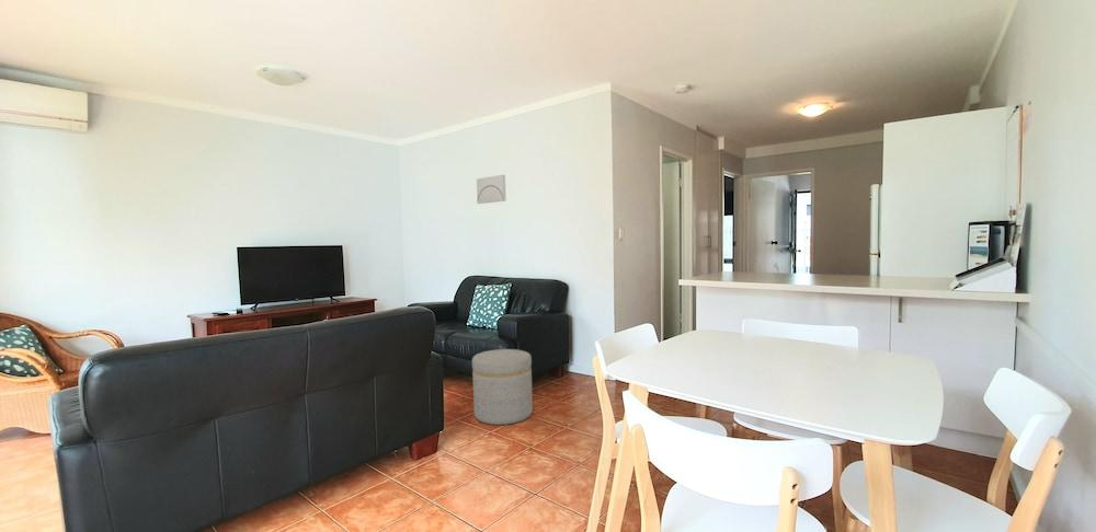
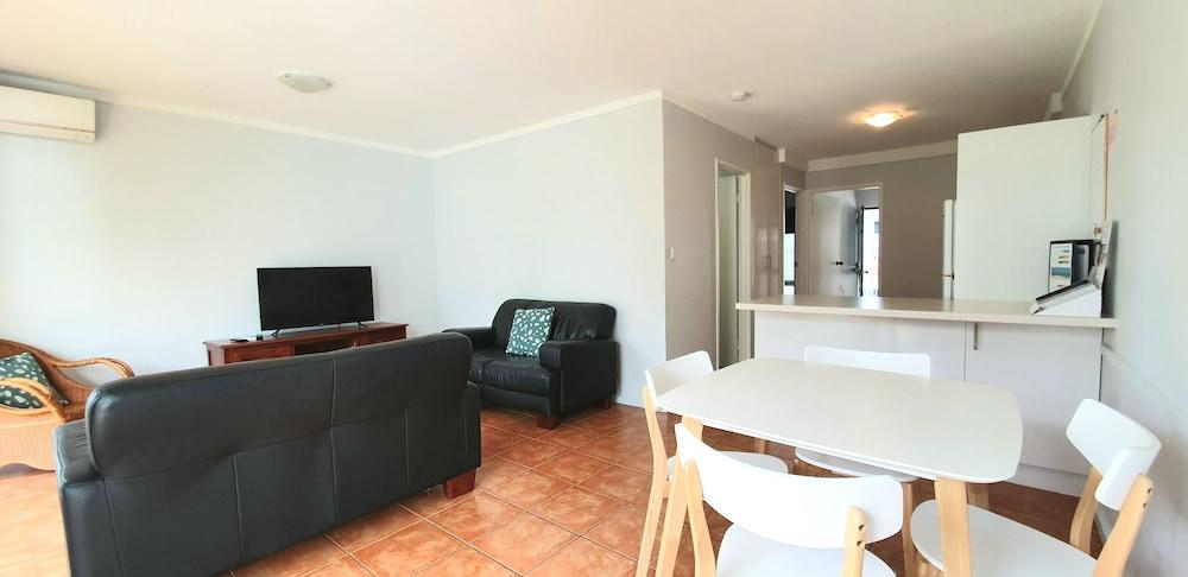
- ottoman [471,348,534,426]
- wall art [476,174,507,205]
